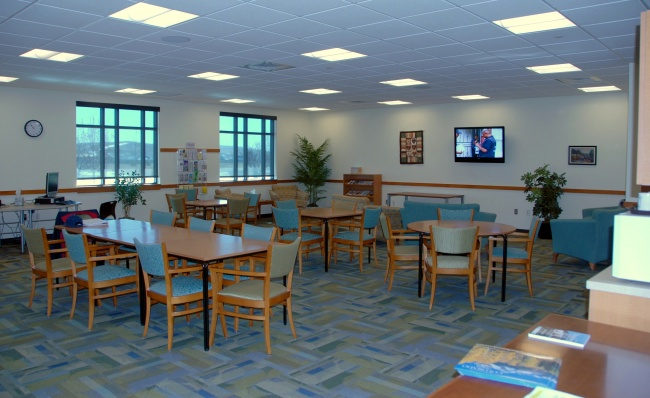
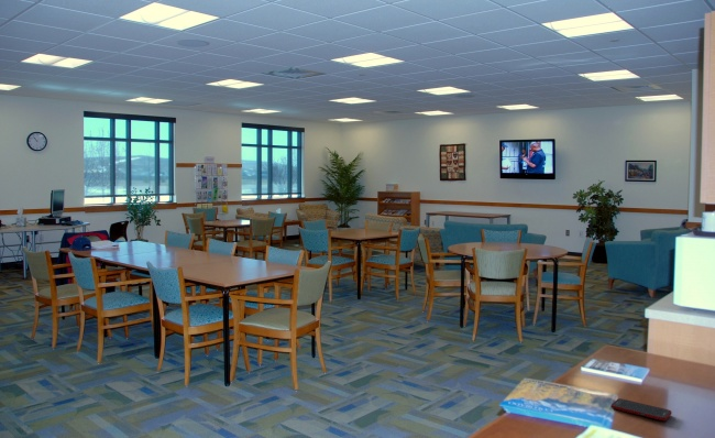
+ cell phone [609,397,673,421]
